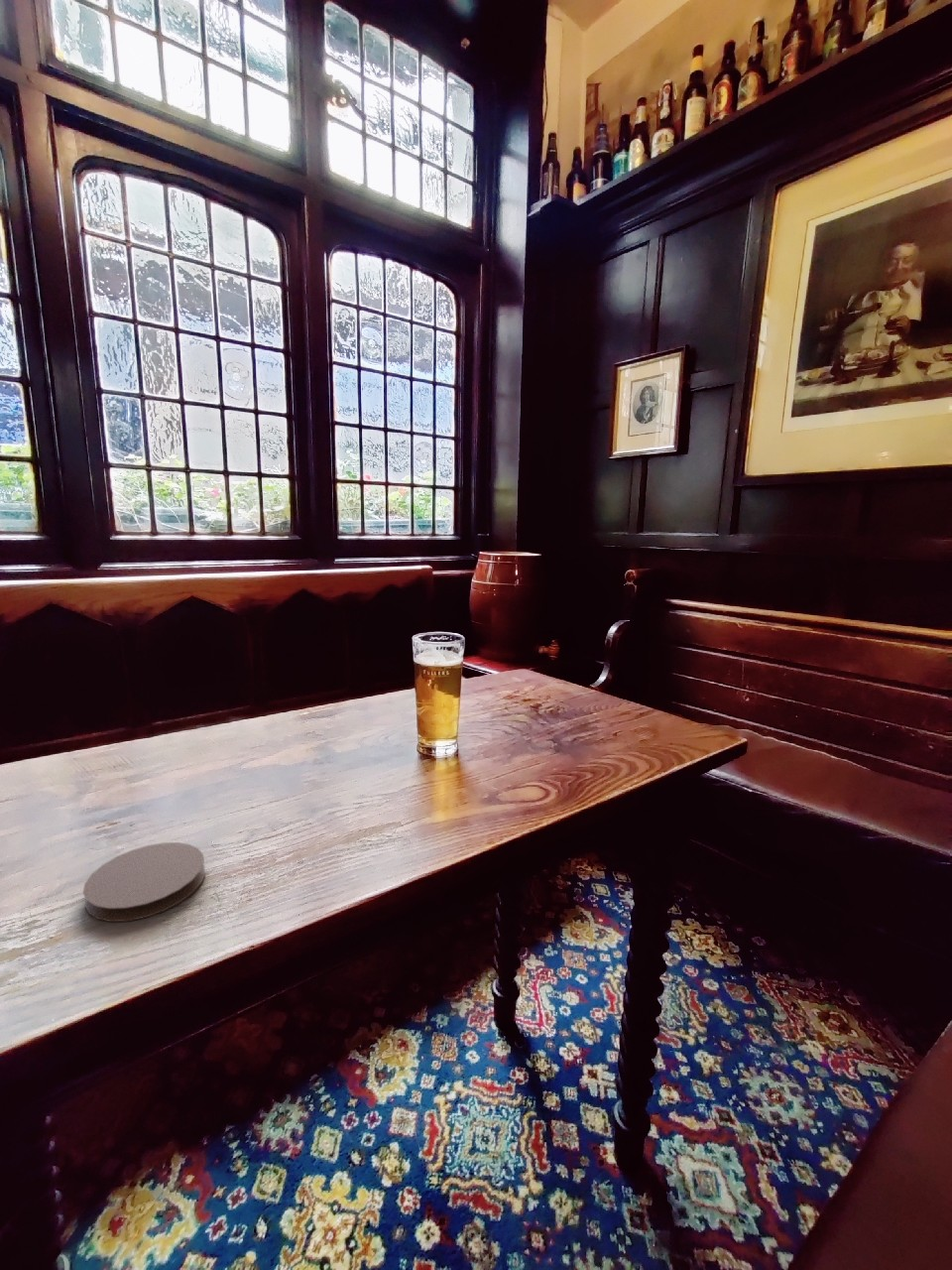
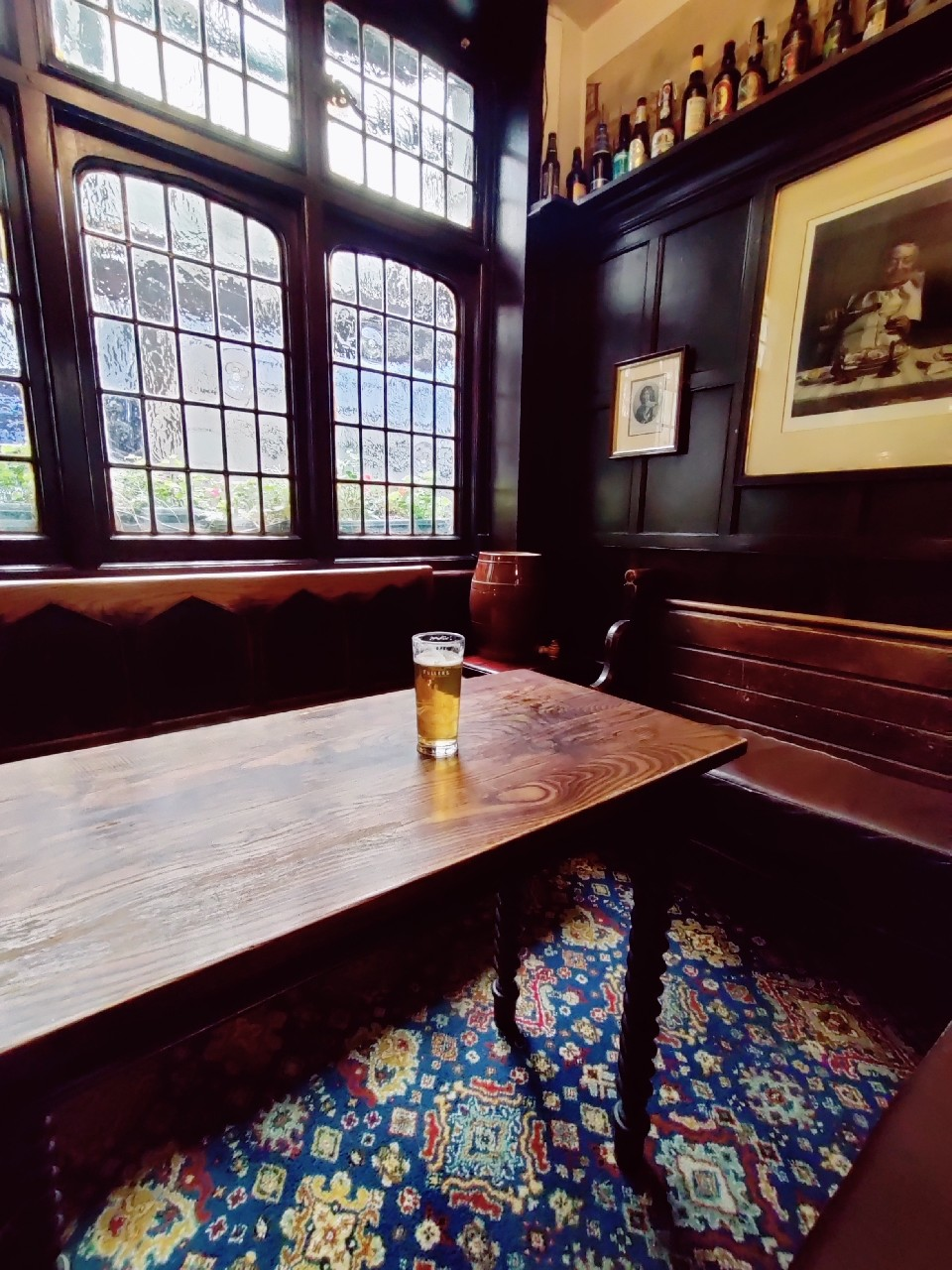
- coaster [82,841,206,923]
